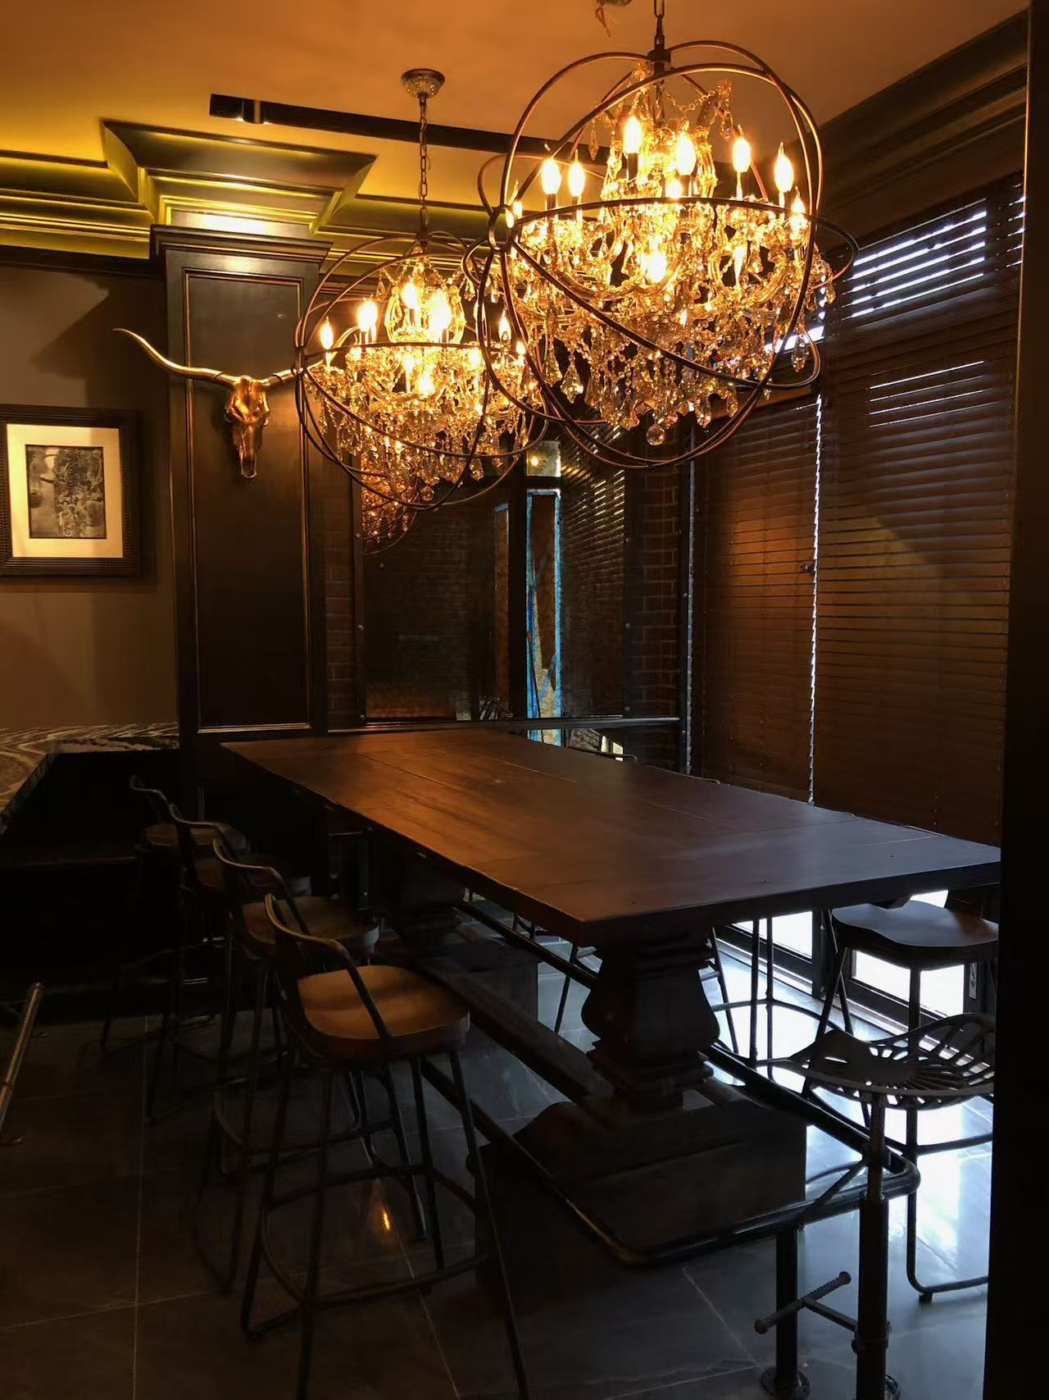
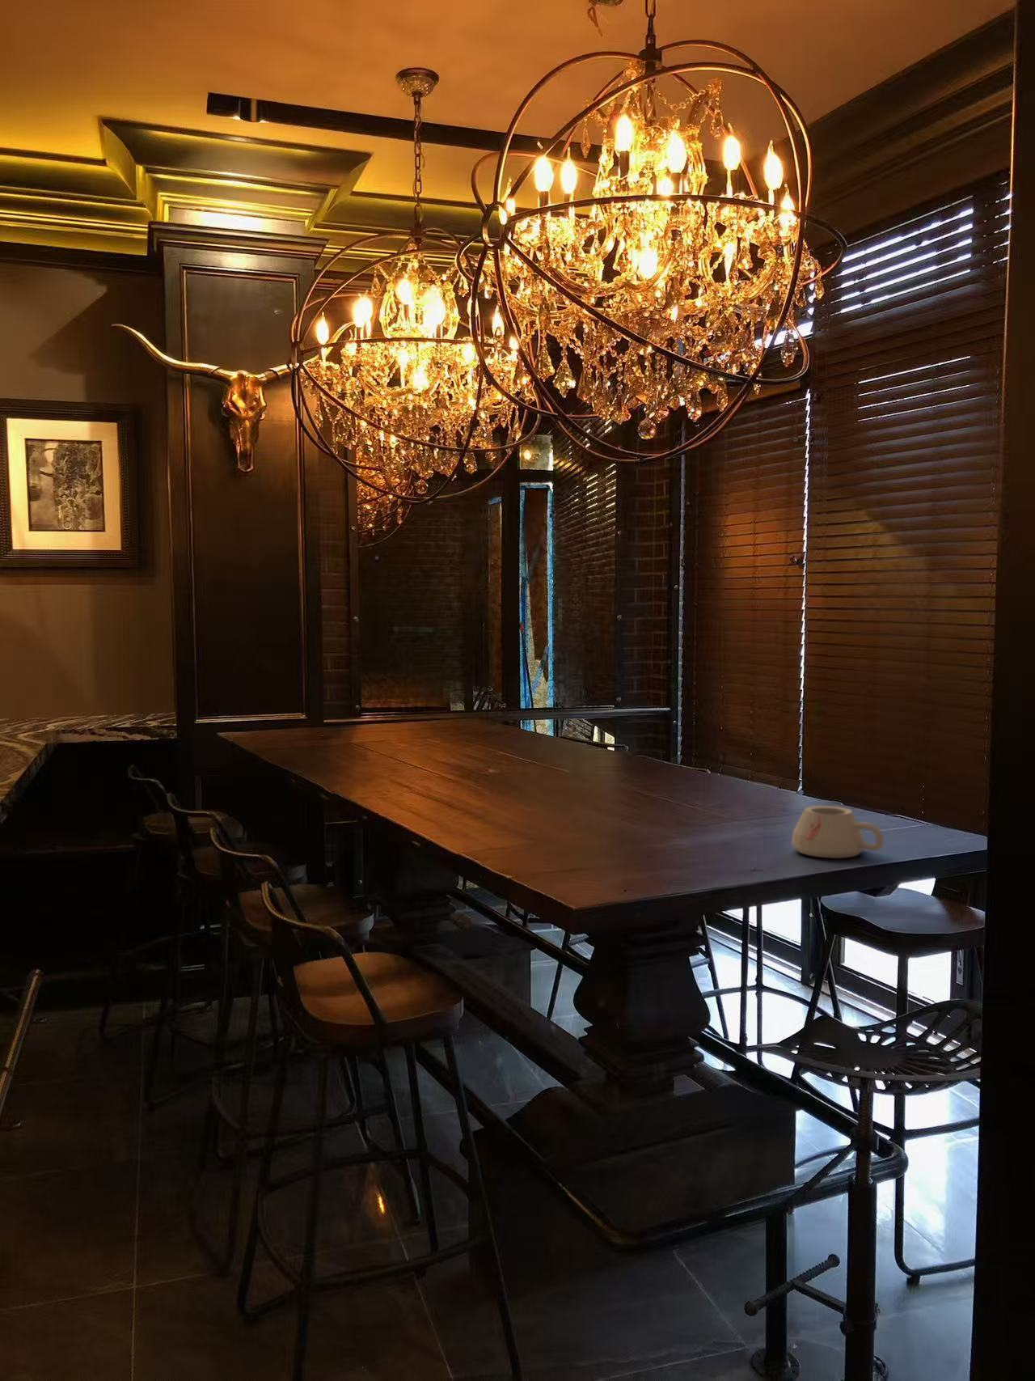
+ cup [790,805,885,859]
